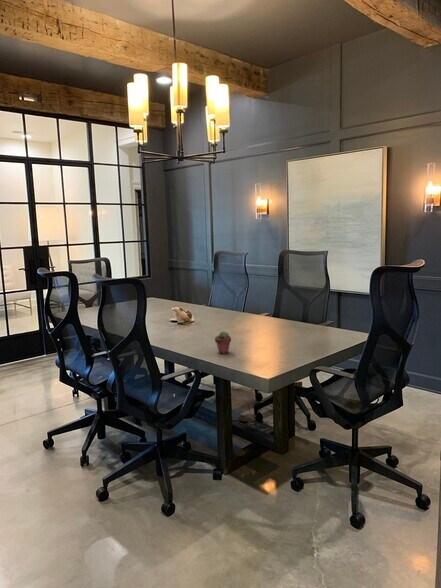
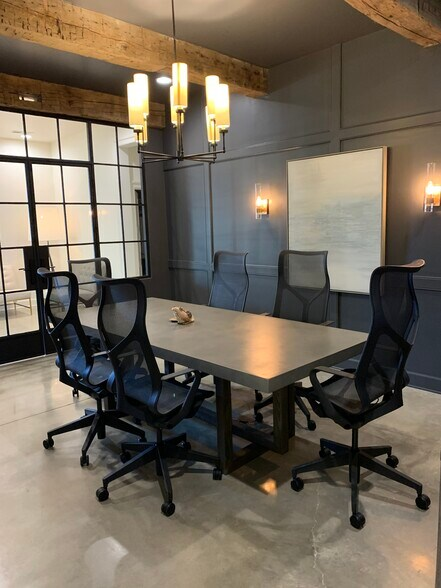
- potted succulent [214,330,232,355]
